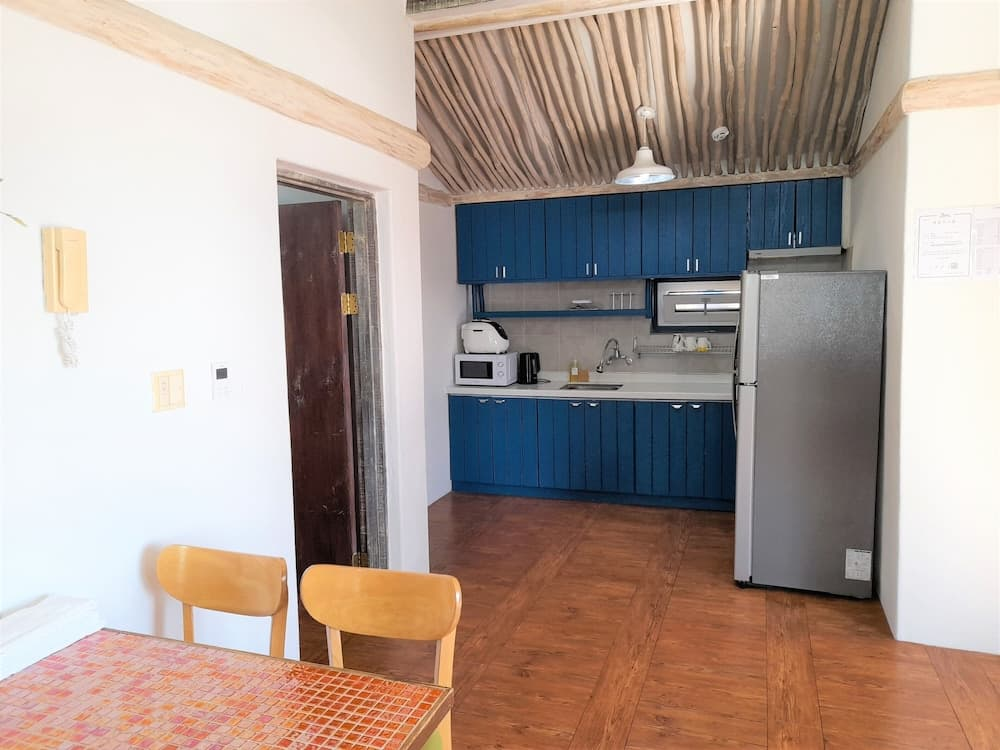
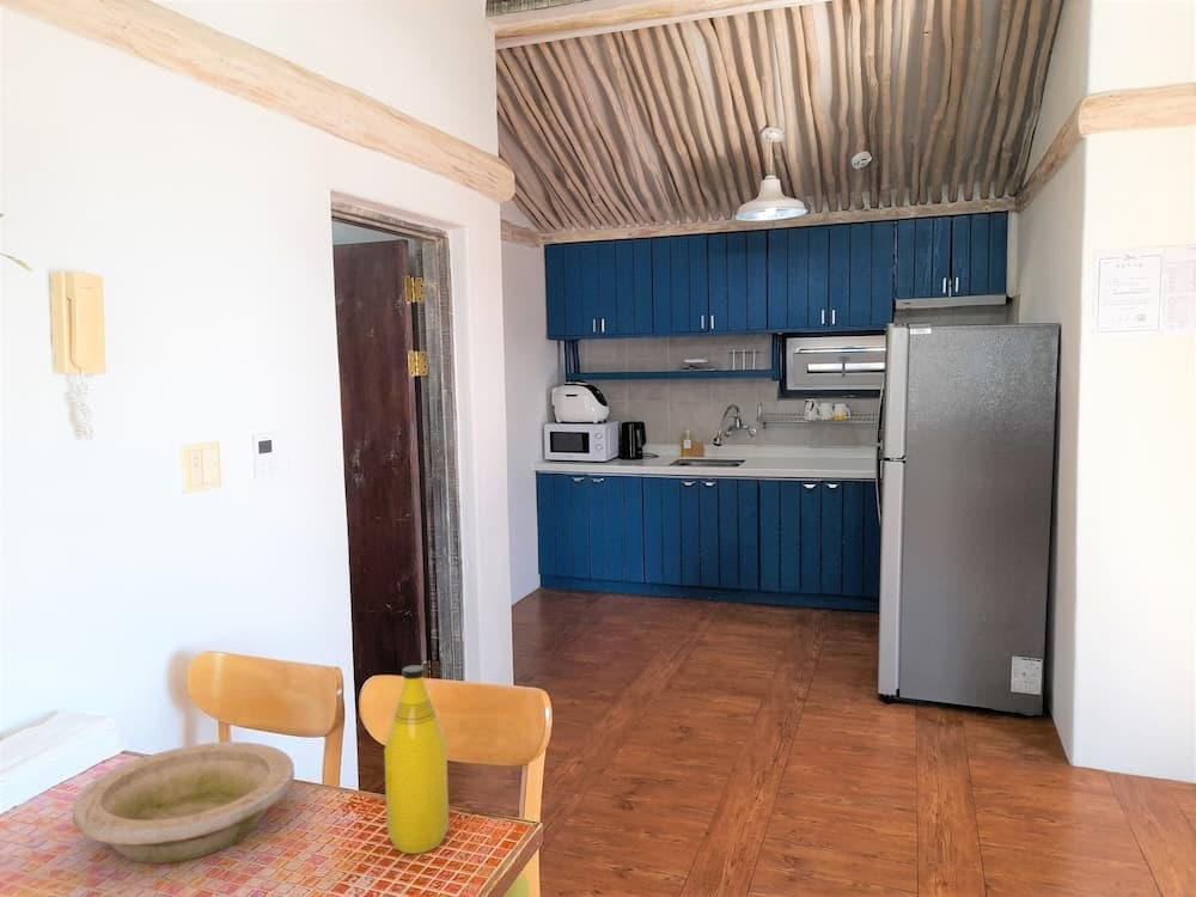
+ bowl [71,740,295,865]
+ bottle [383,664,450,855]
